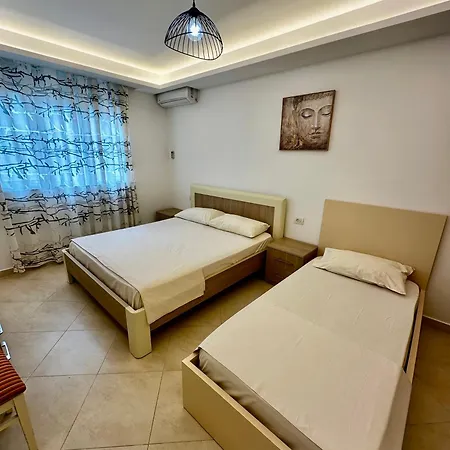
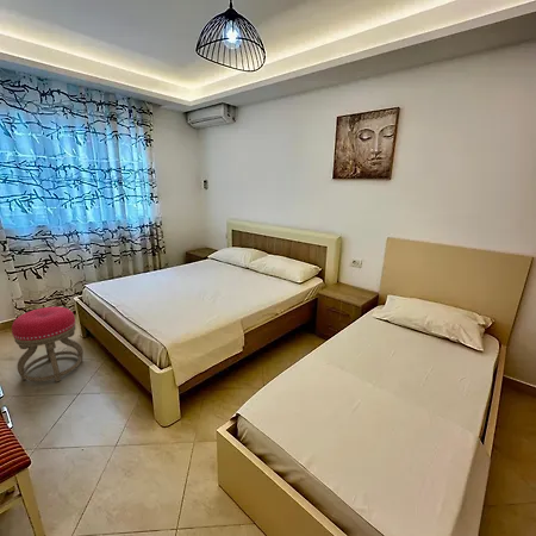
+ stool [11,306,85,384]
